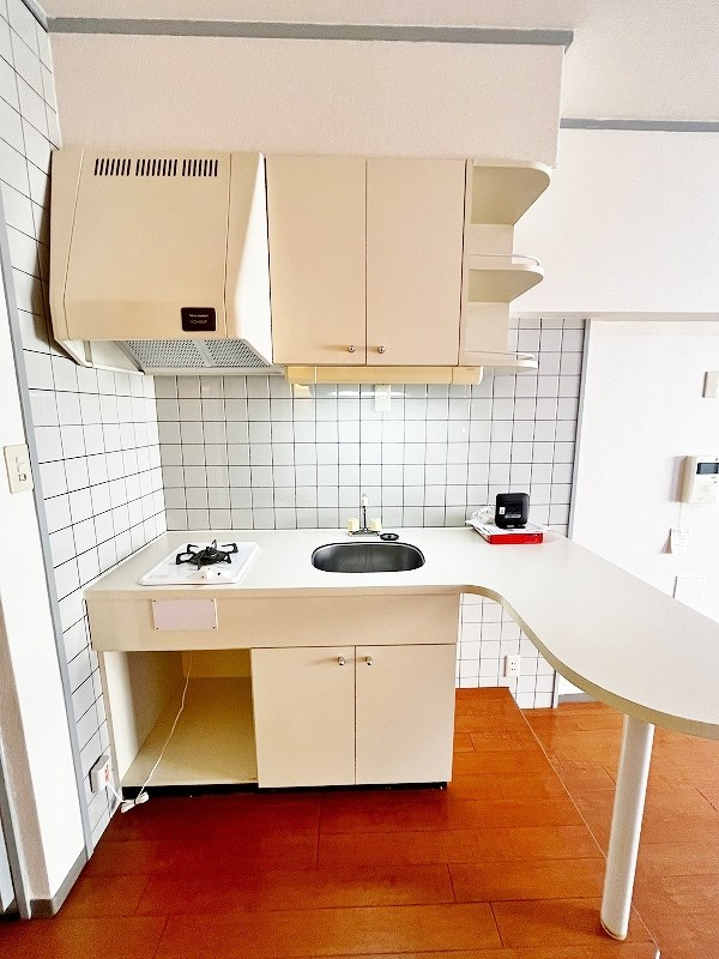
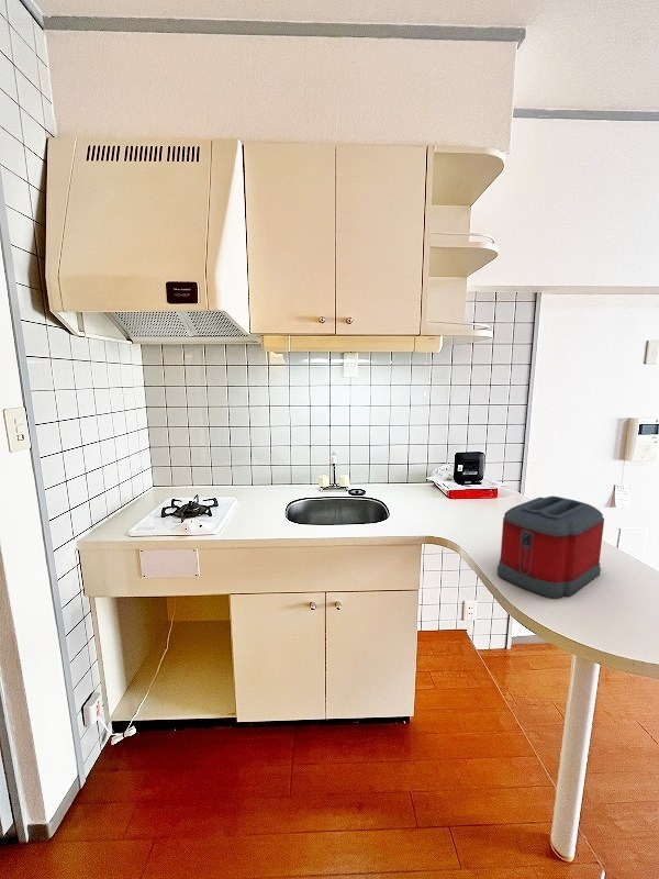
+ toaster [496,496,605,600]
